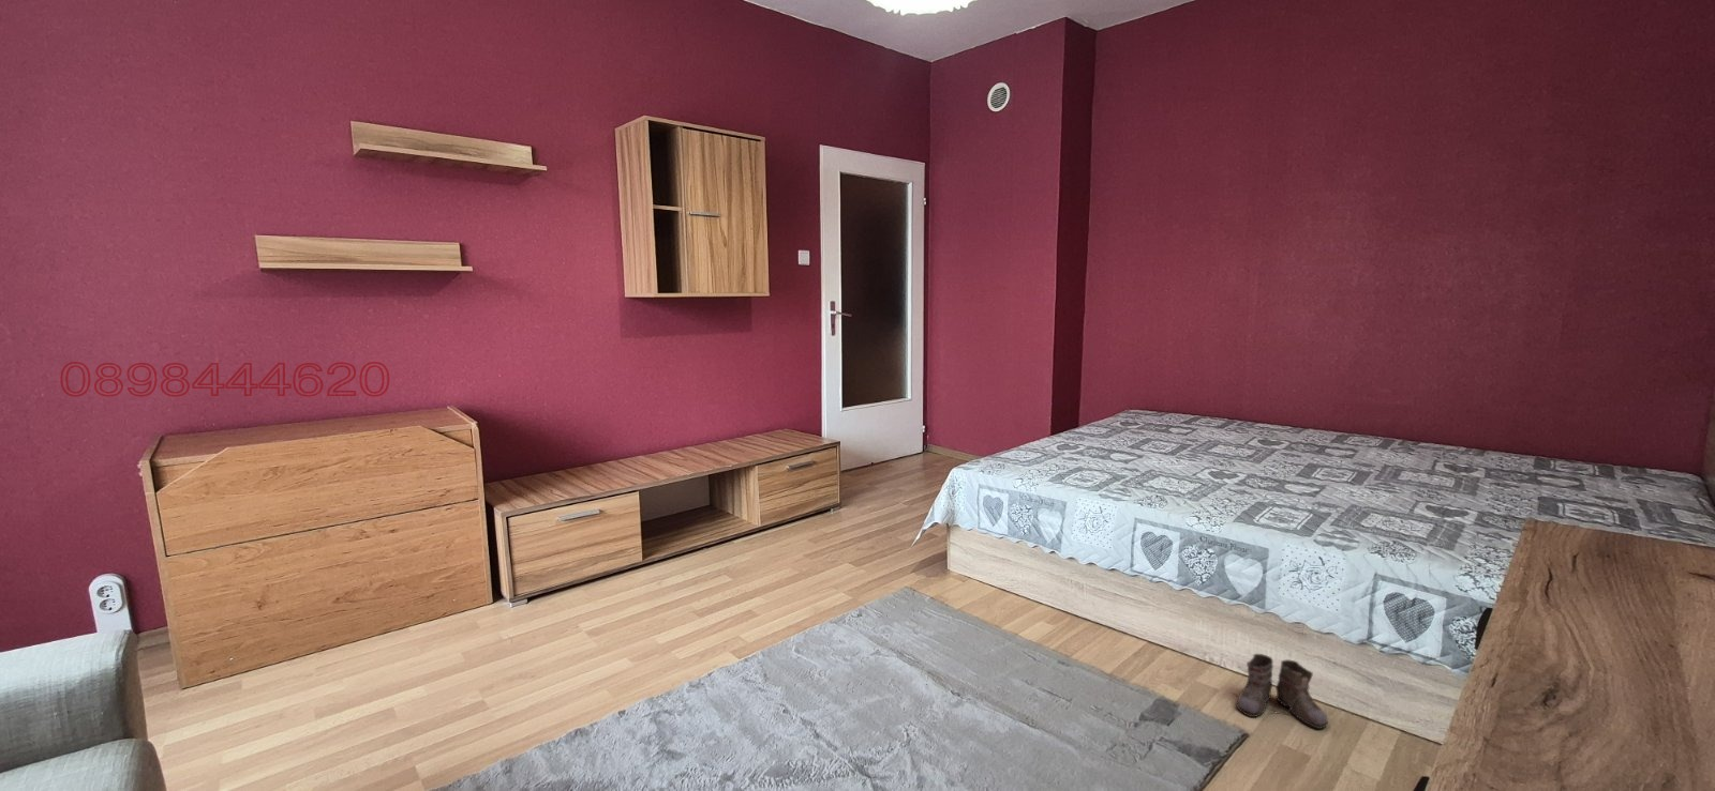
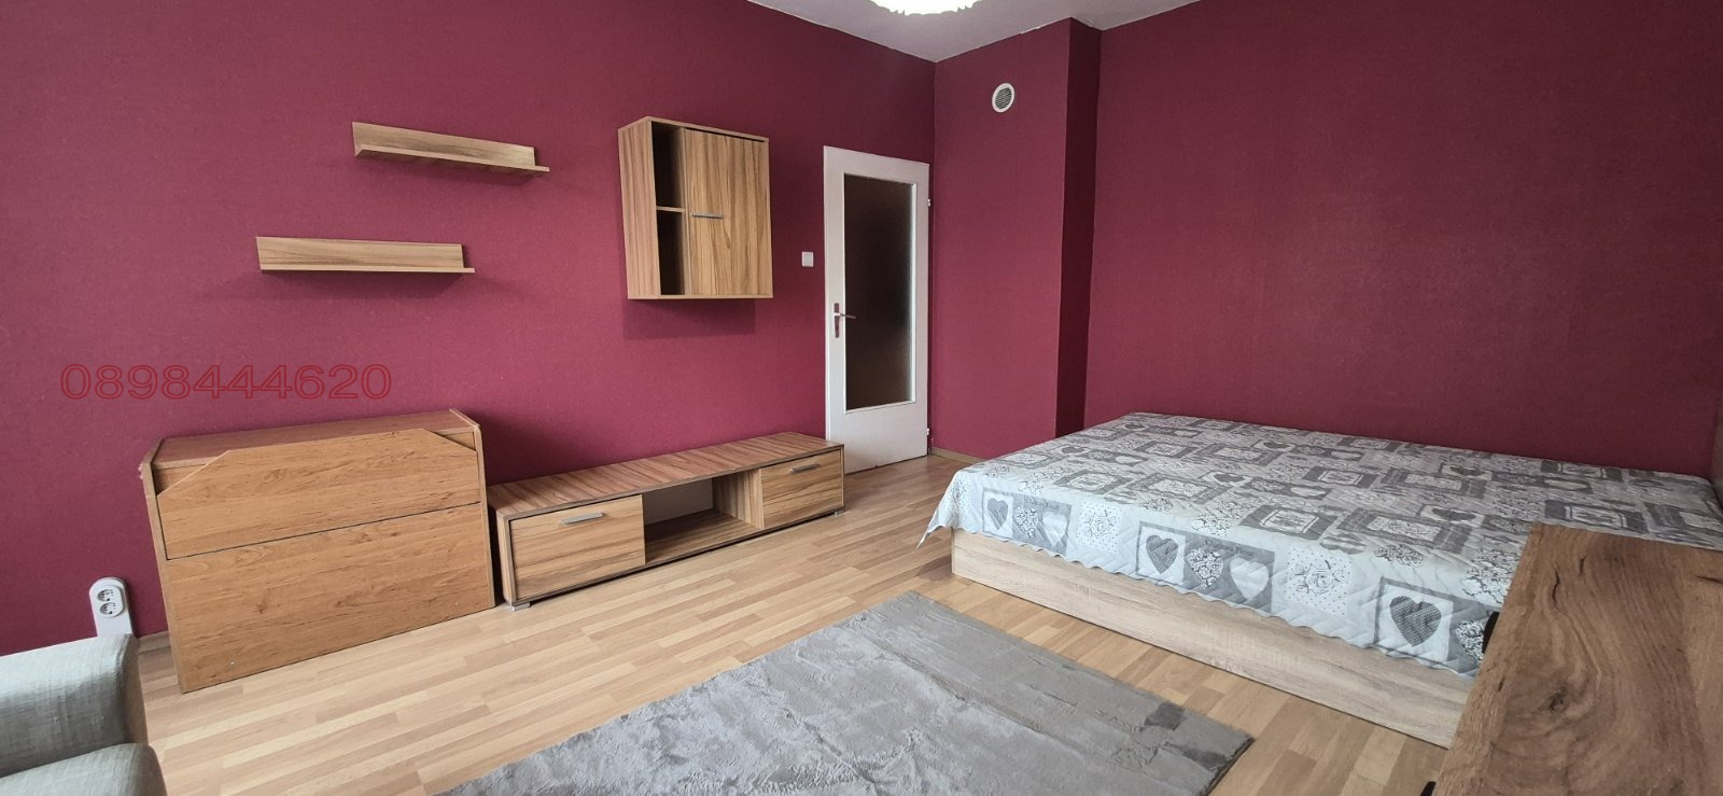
- boots [1229,653,1329,730]
